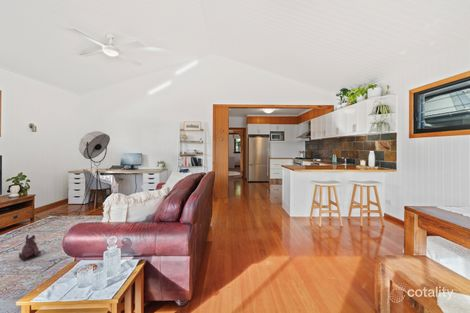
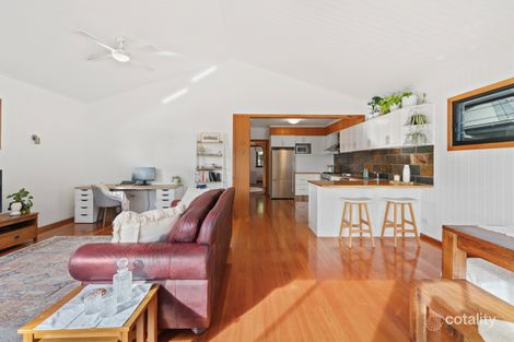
- plush toy [18,234,42,261]
- floor lamp [34,130,111,220]
